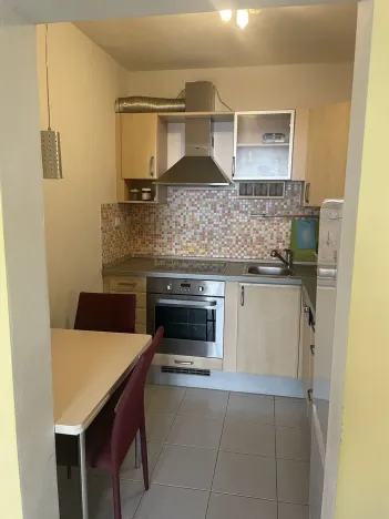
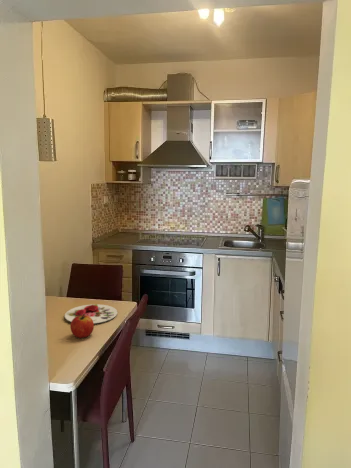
+ apple [69,314,95,339]
+ plate [64,303,118,324]
